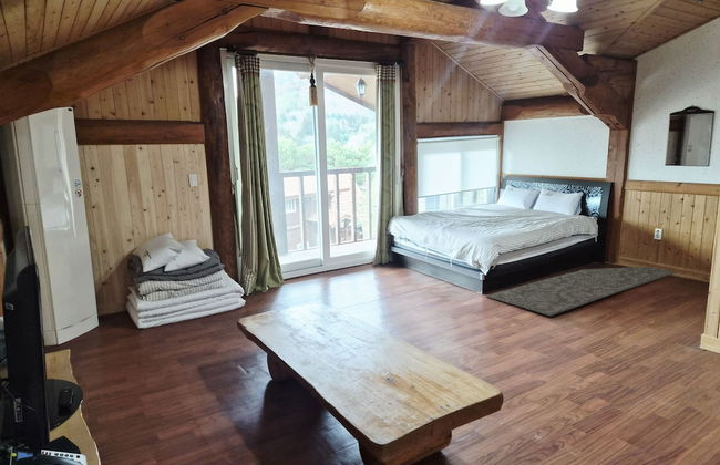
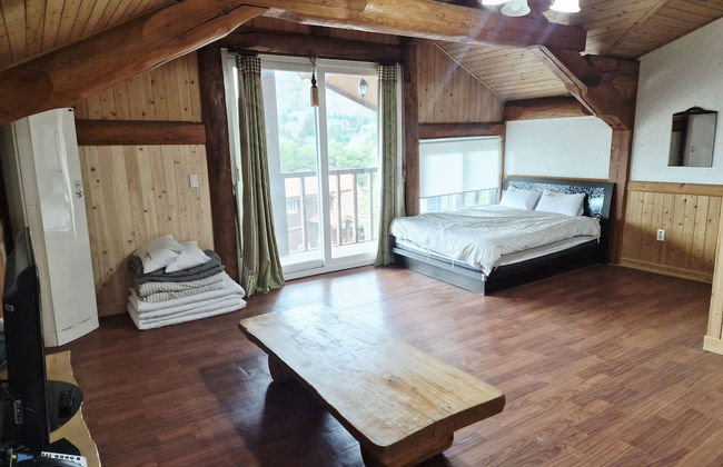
- rug [484,266,677,317]
